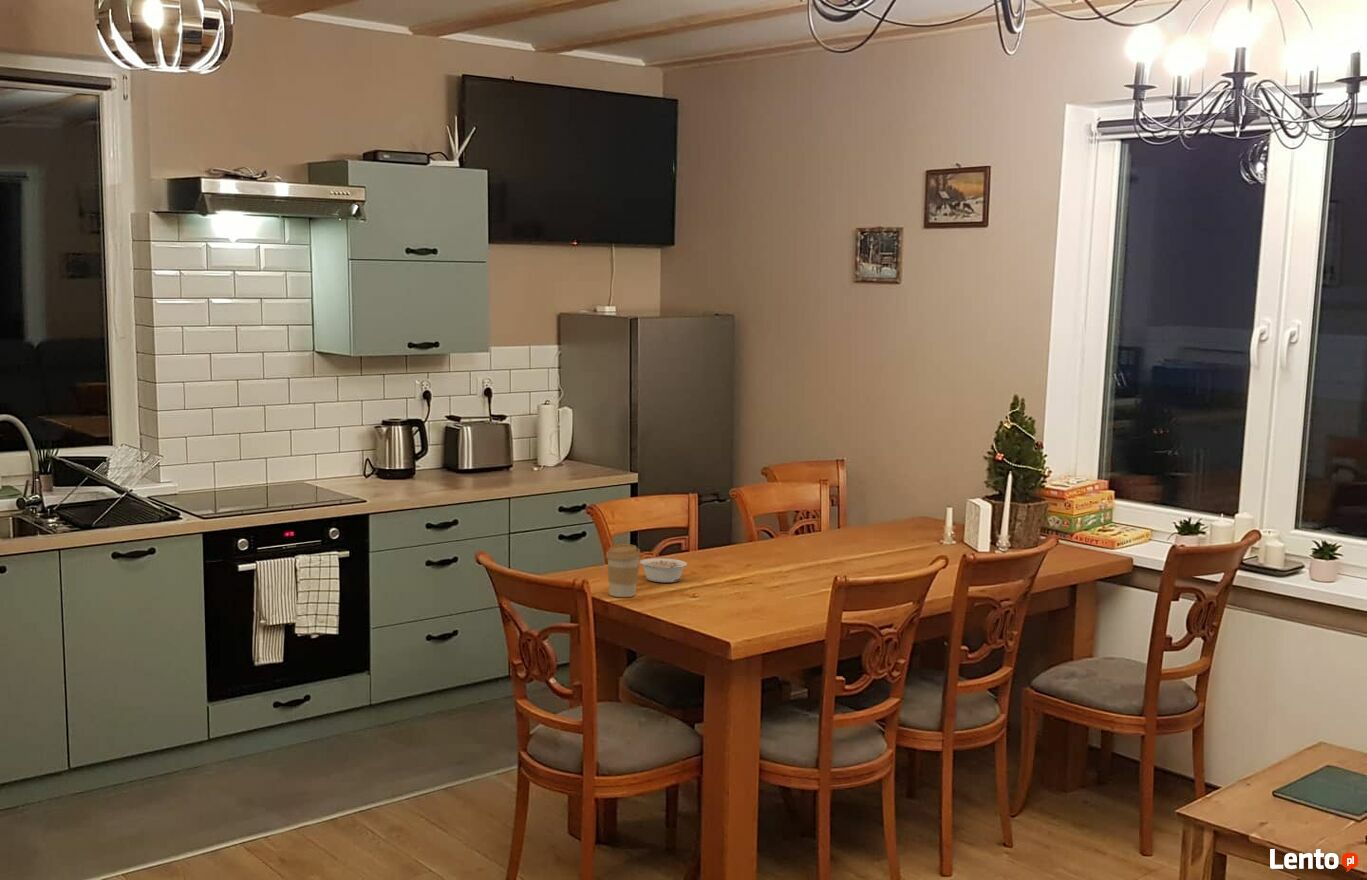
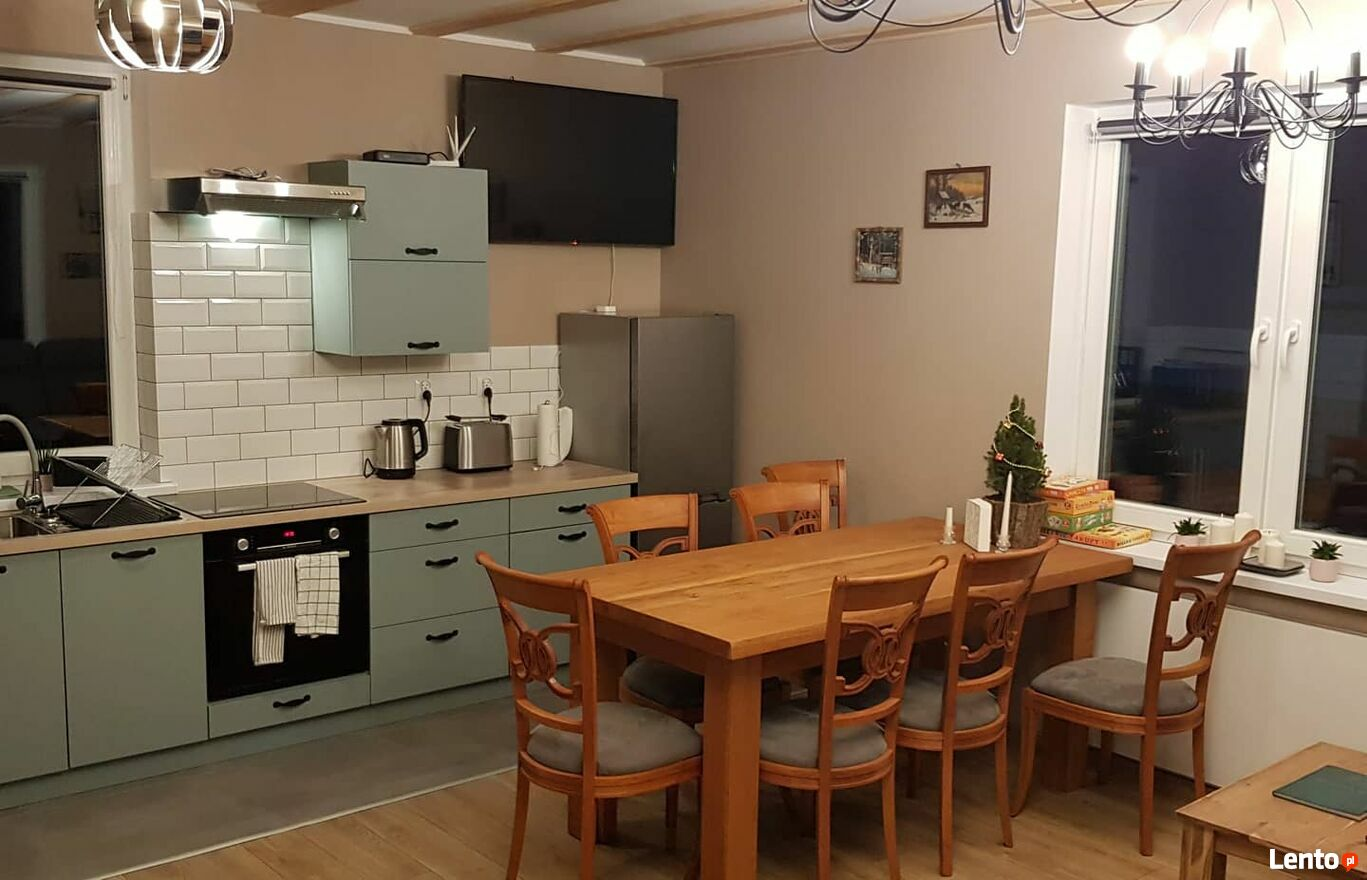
- legume [639,557,688,583]
- coffee cup [605,544,642,598]
